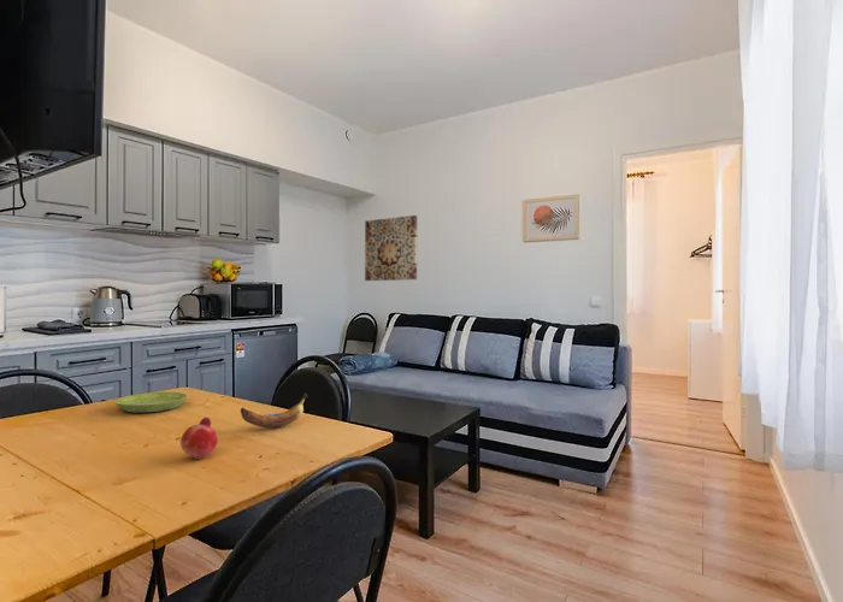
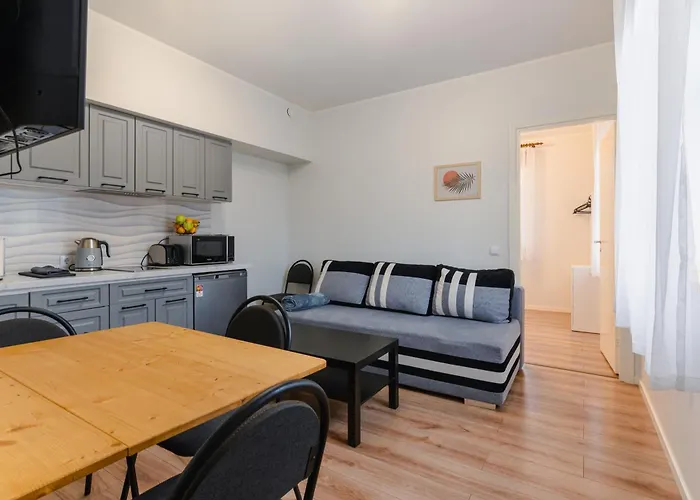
- saucer [114,391,188,414]
- banana [240,393,308,429]
- fruit [179,415,219,460]
- wall art [364,214,418,282]
